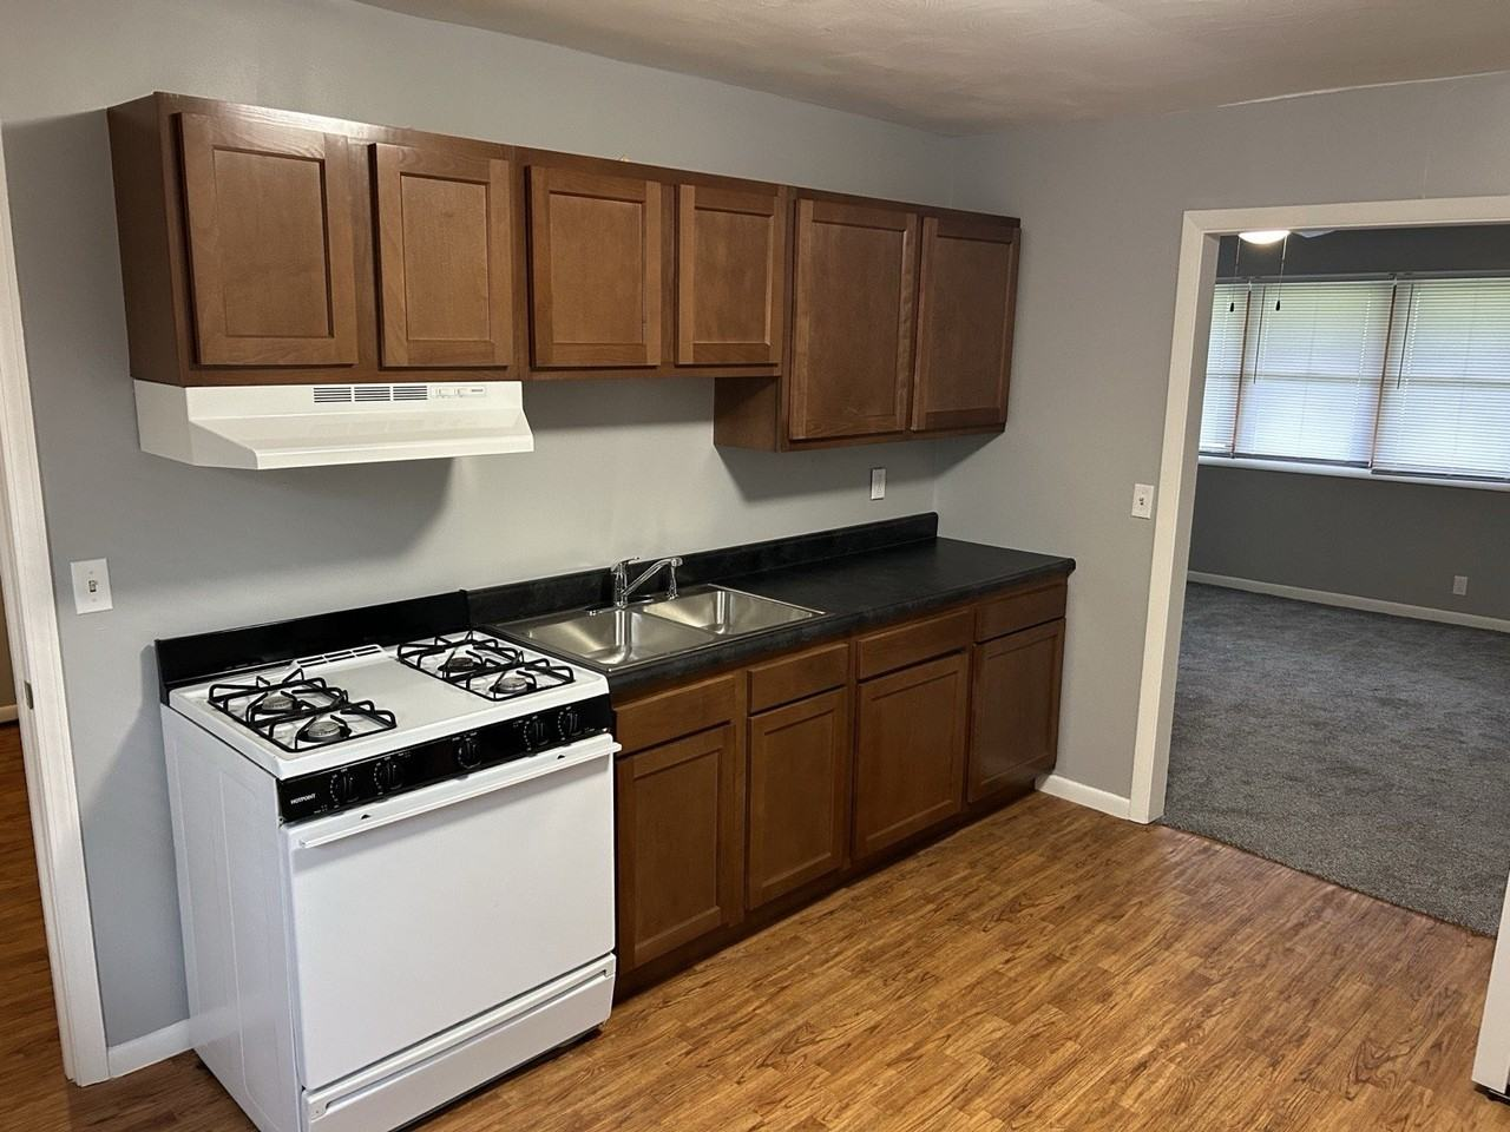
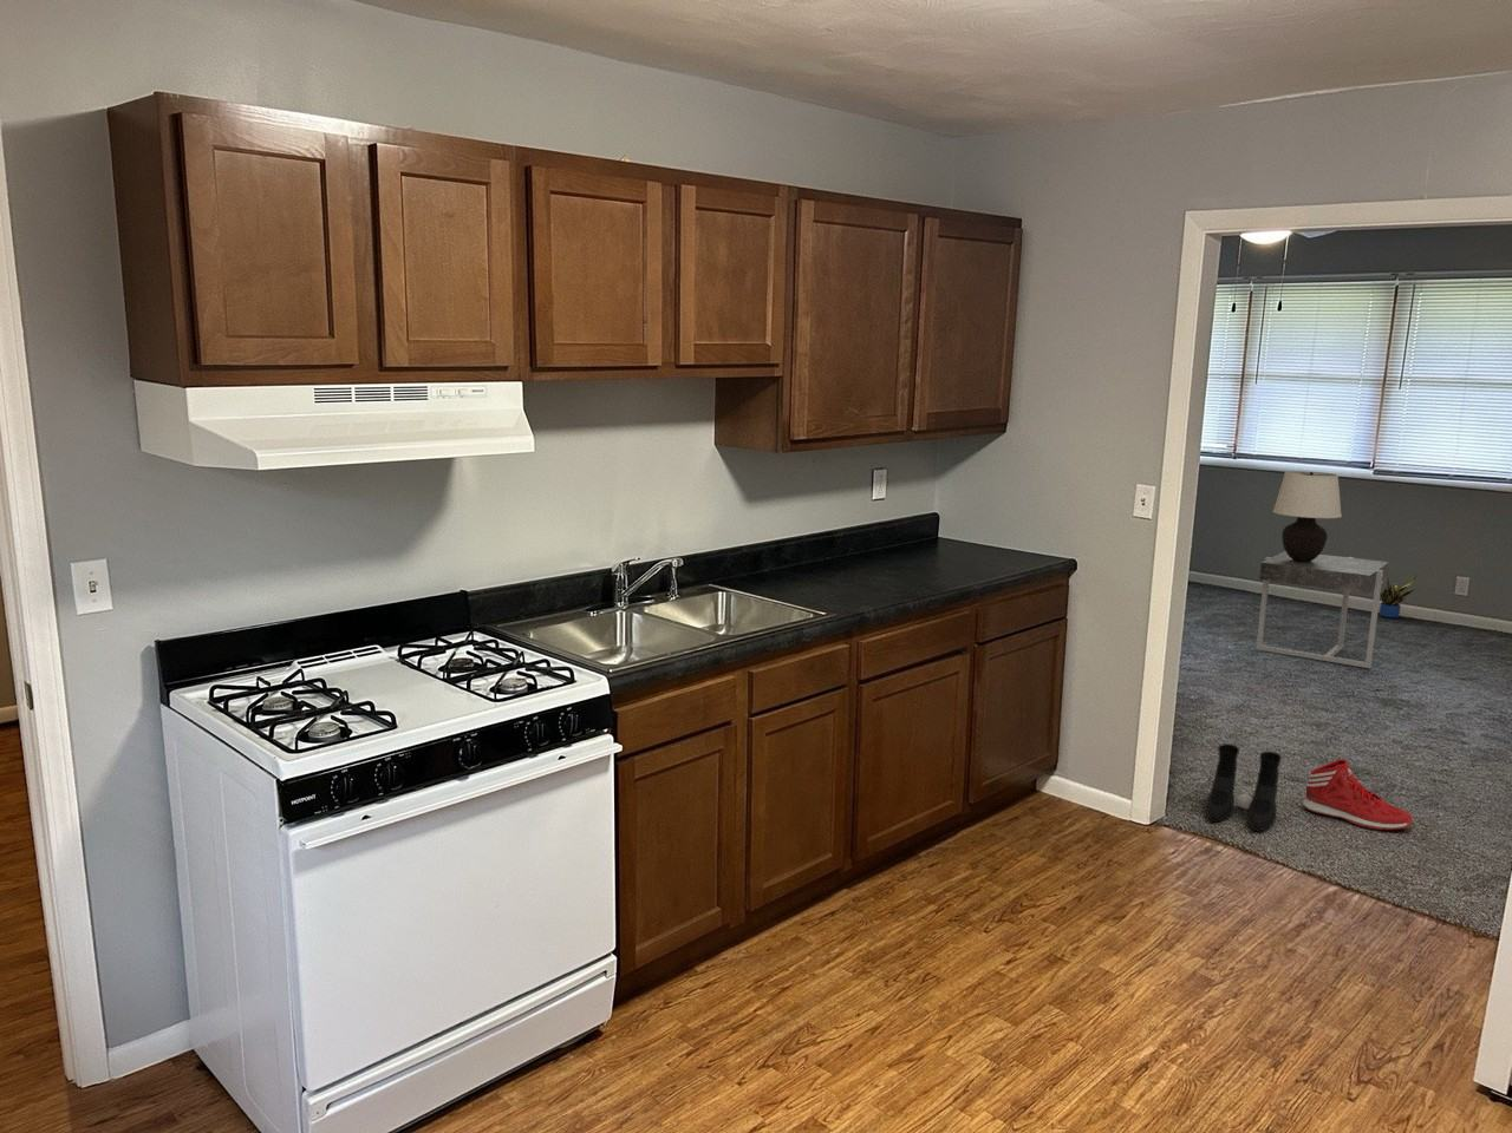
+ potted plant [1379,574,1418,619]
+ boots [1205,743,1283,833]
+ table lamp [1273,470,1343,562]
+ sneaker [1301,759,1414,831]
+ side table [1255,550,1391,669]
